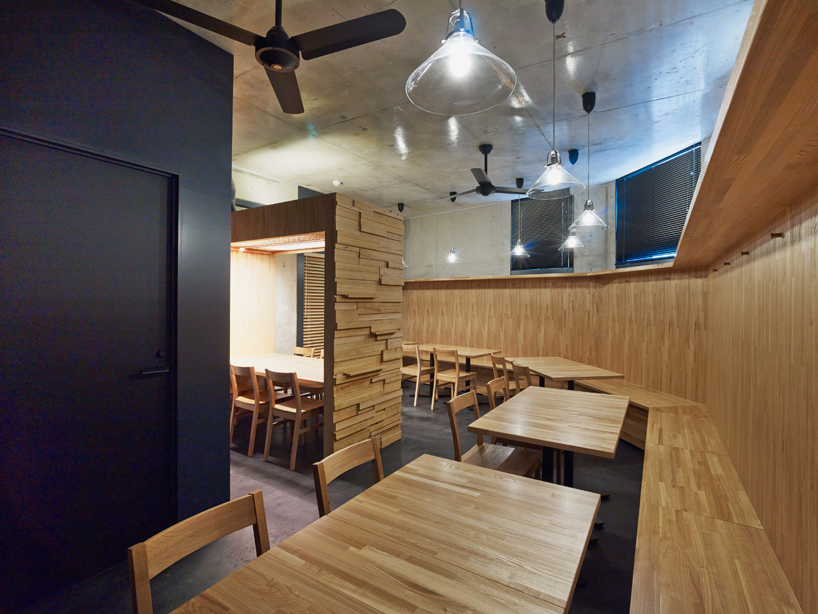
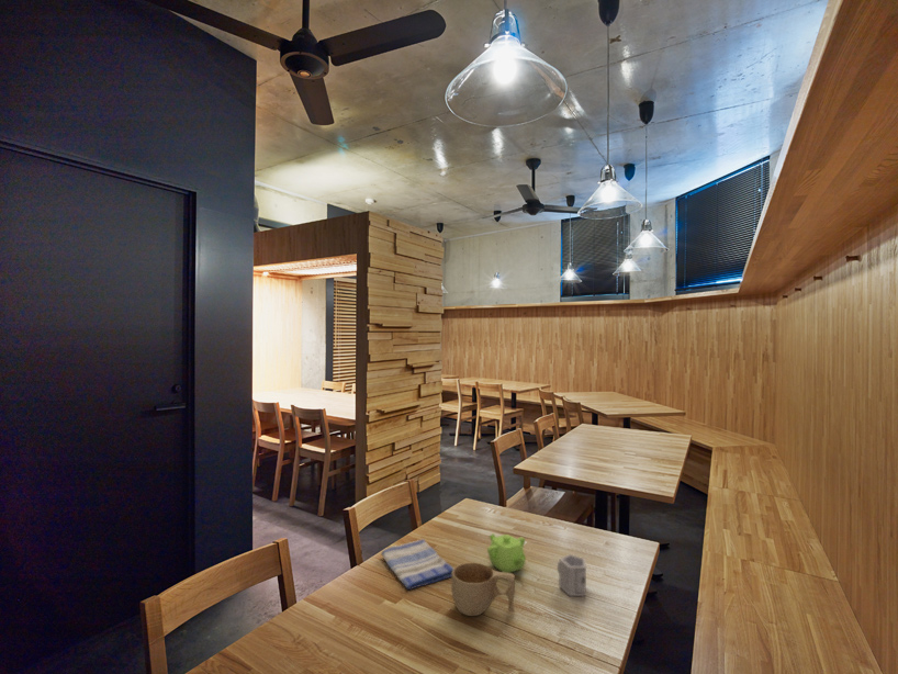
+ teapot [486,532,527,573]
+ cup [450,562,516,617]
+ cup [557,553,587,597]
+ dish towel [380,538,454,591]
